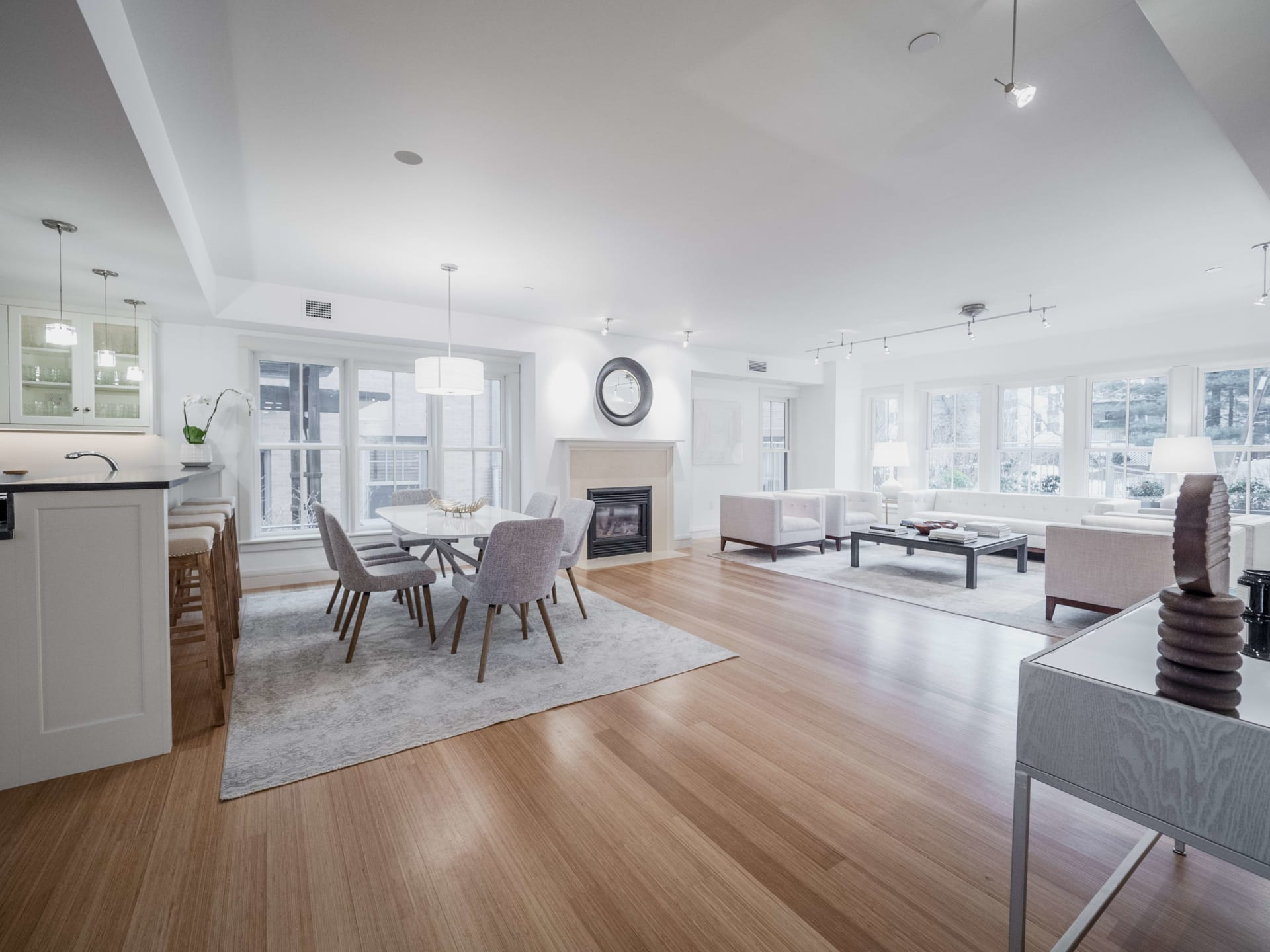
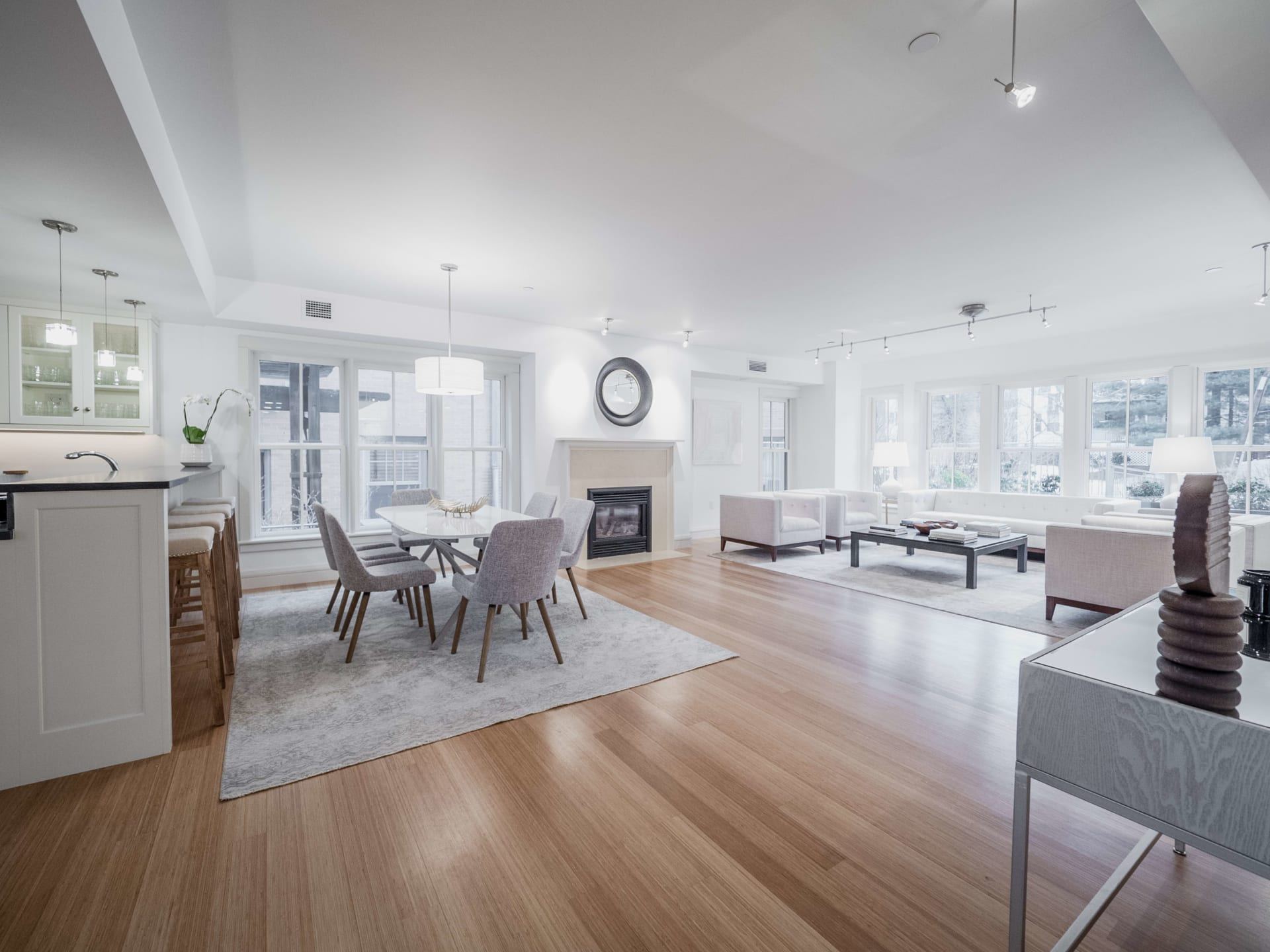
- smoke detector [394,150,423,165]
